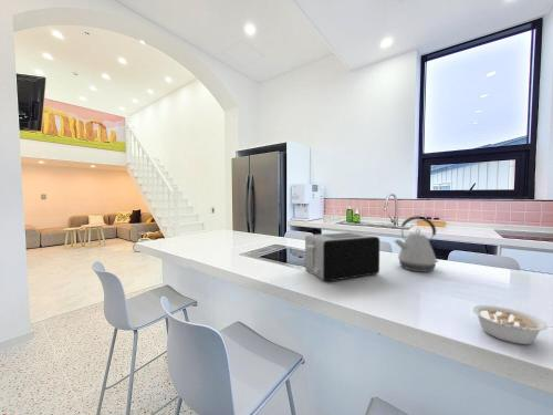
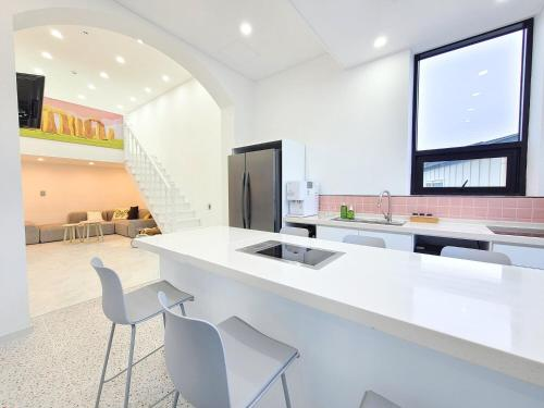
- legume [471,304,552,345]
- toaster [304,231,380,282]
- kettle [394,215,439,273]
